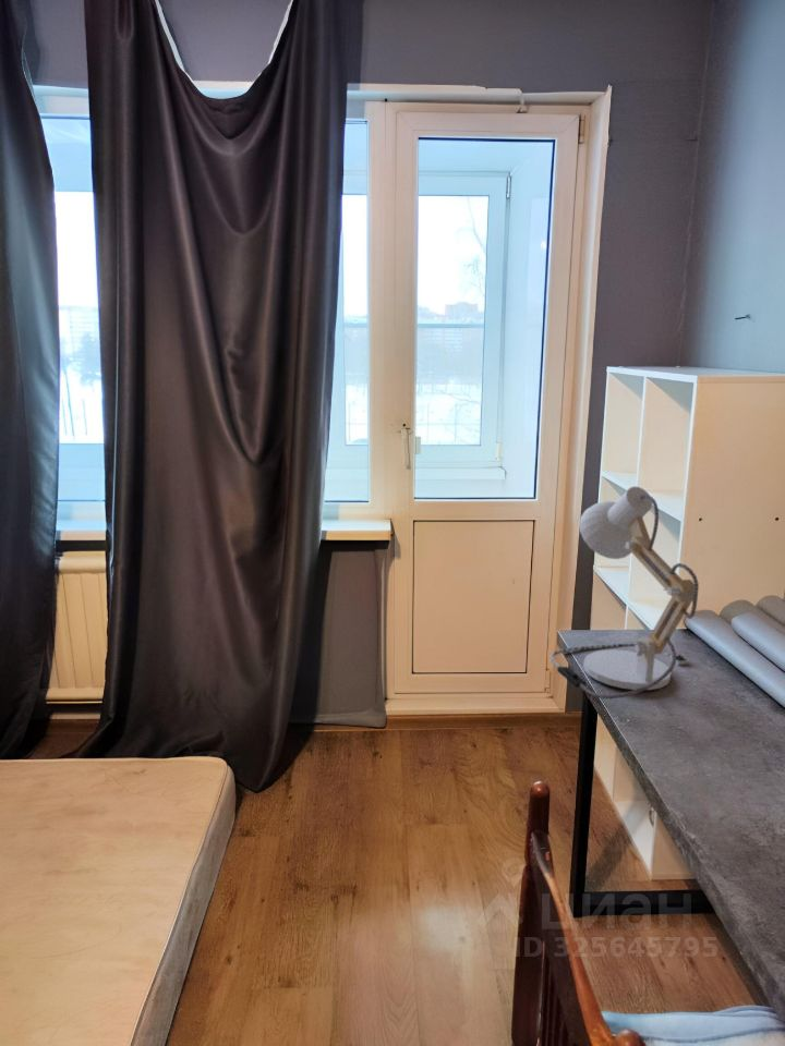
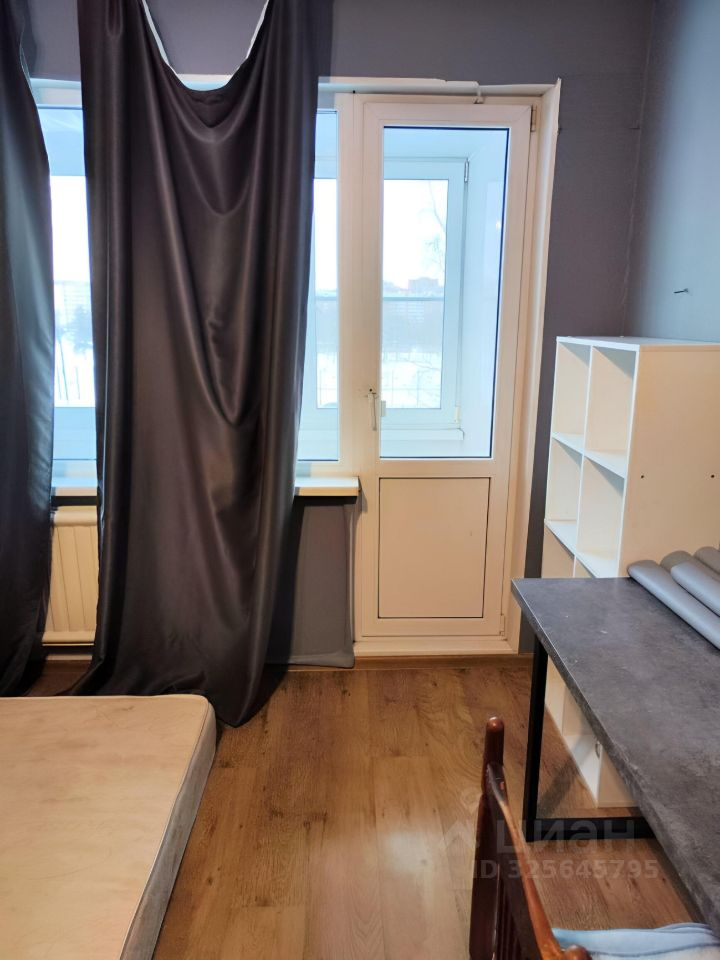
- desk lamp [550,486,700,700]
